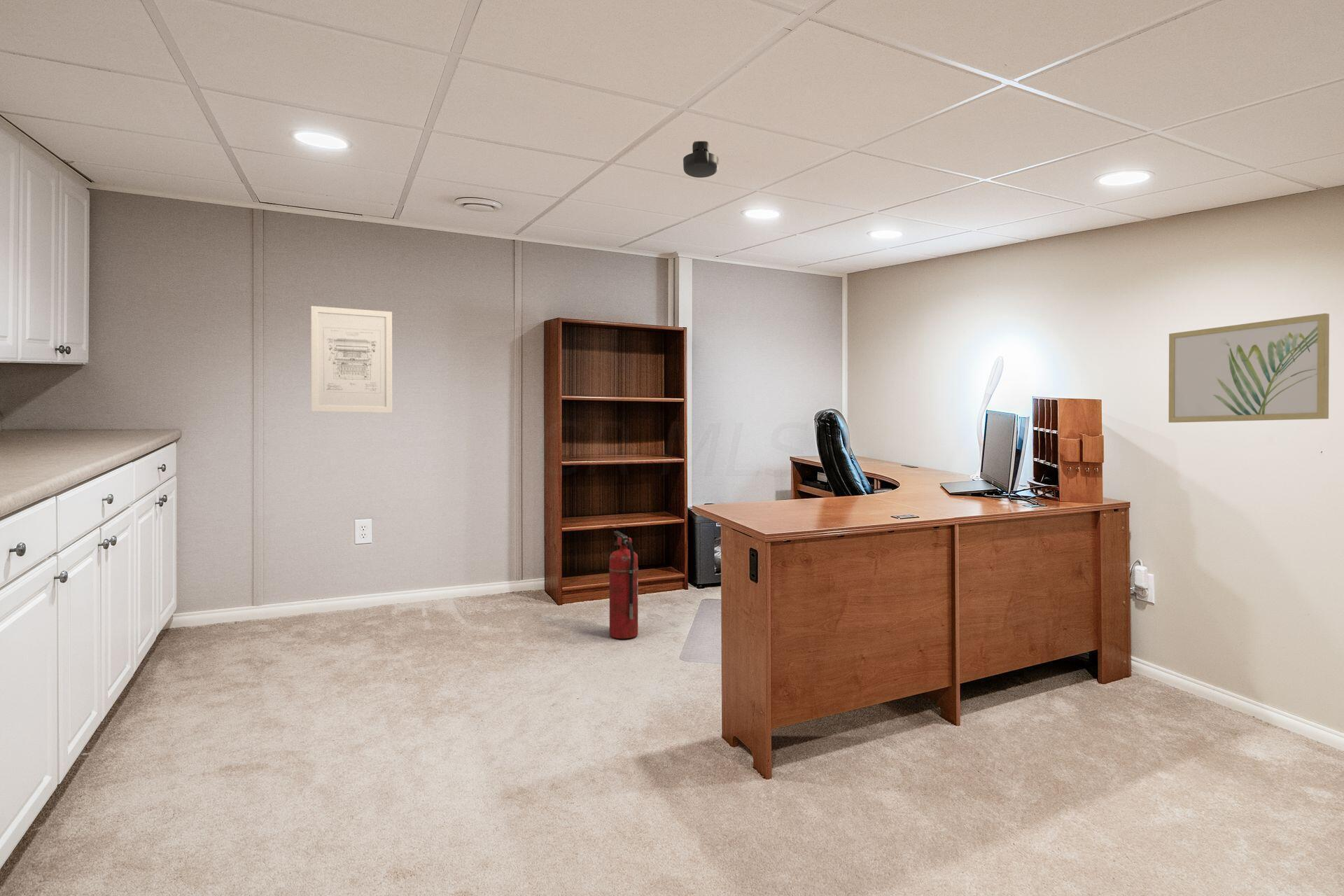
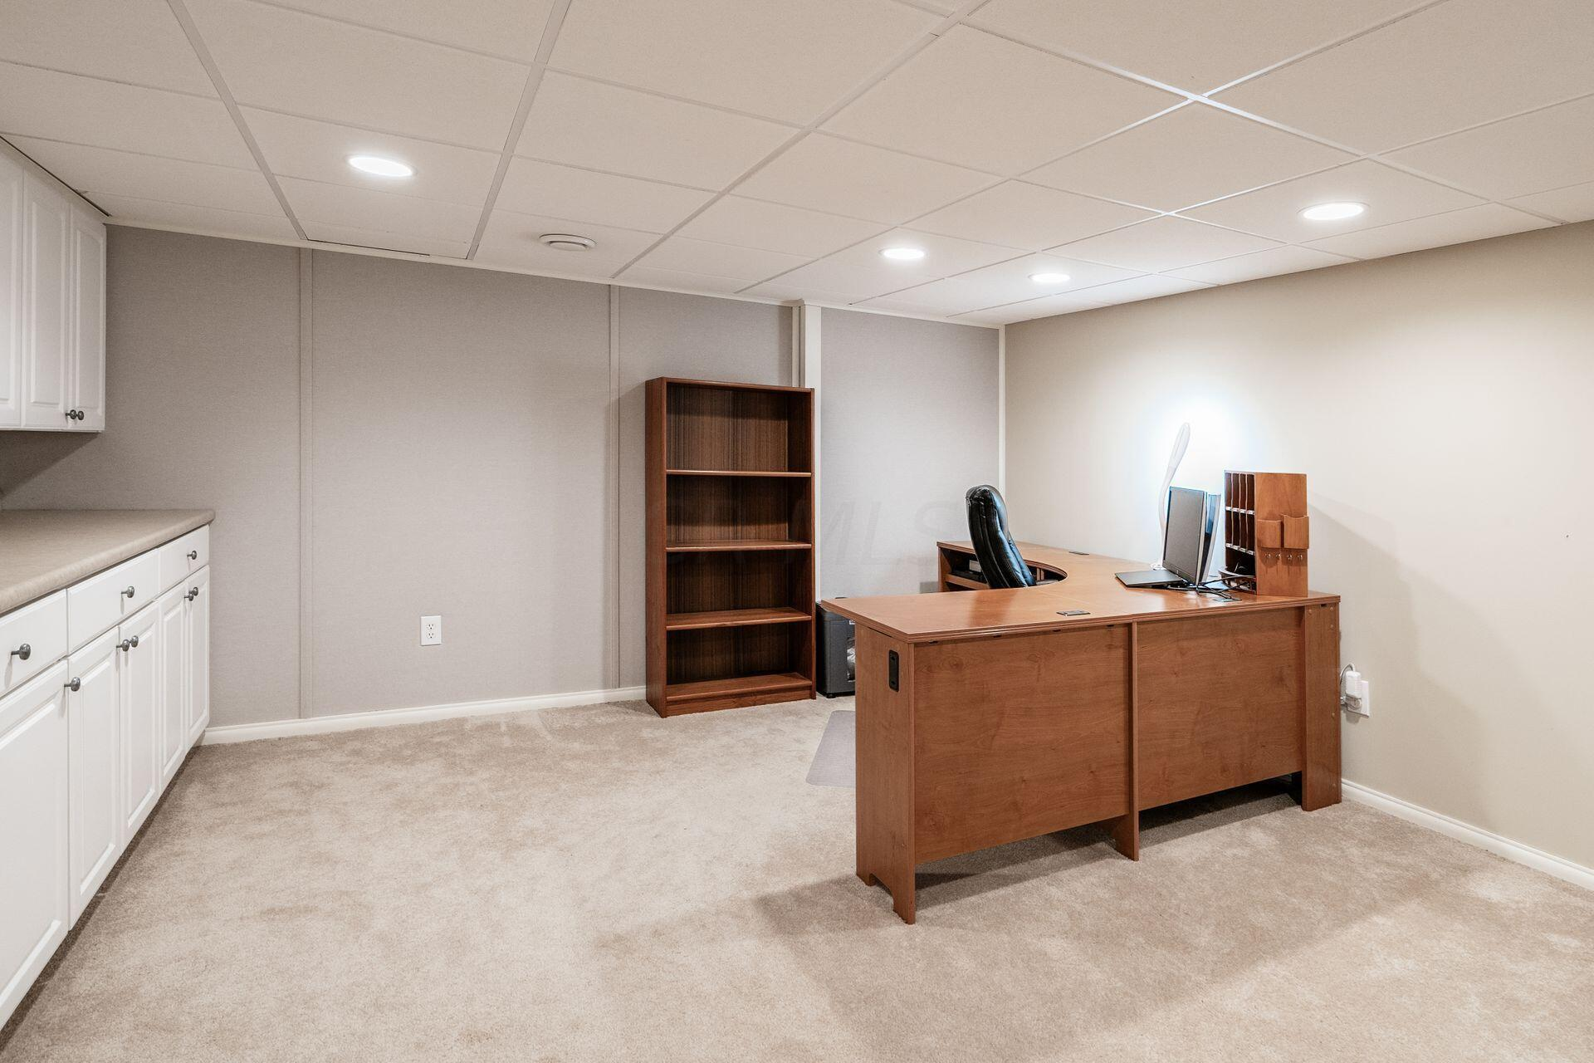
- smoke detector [682,141,719,179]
- wall art [311,305,393,414]
- fire extinguisher [608,531,639,639]
- wall art [1168,313,1330,423]
